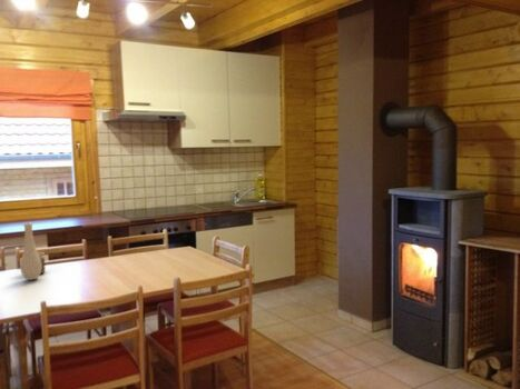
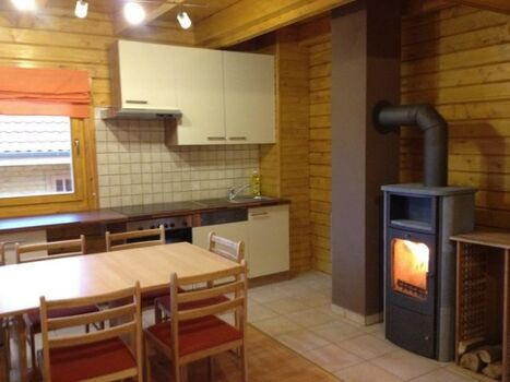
- vase [19,222,47,281]
